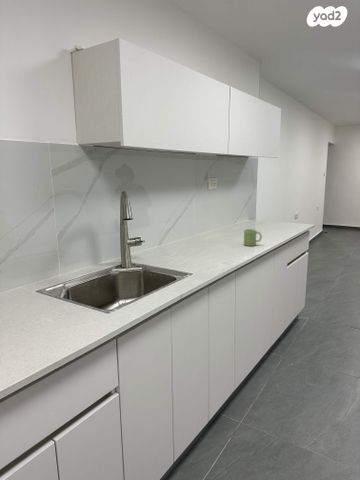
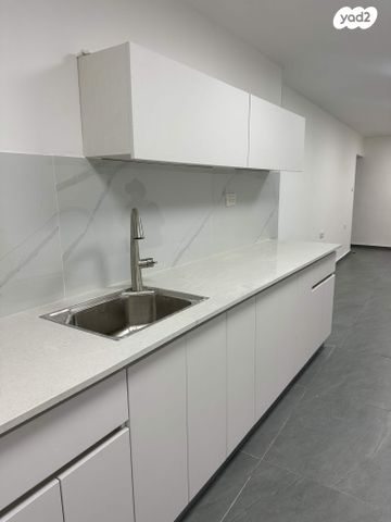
- mug [243,228,263,247]
